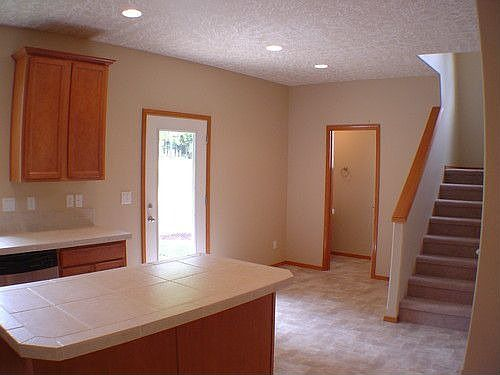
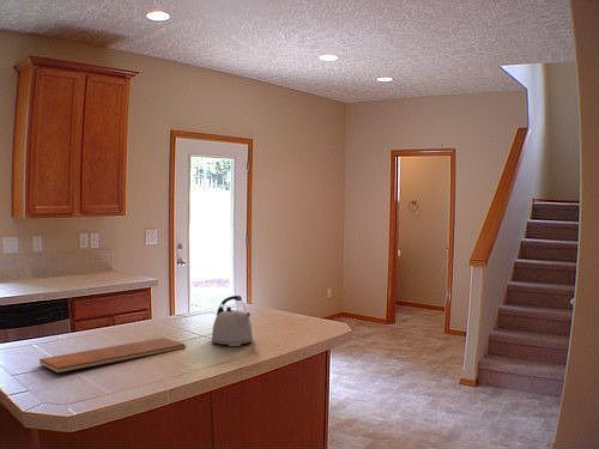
+ chopping board [38,336,187,374]
+ kettle [211,295,254,347]
